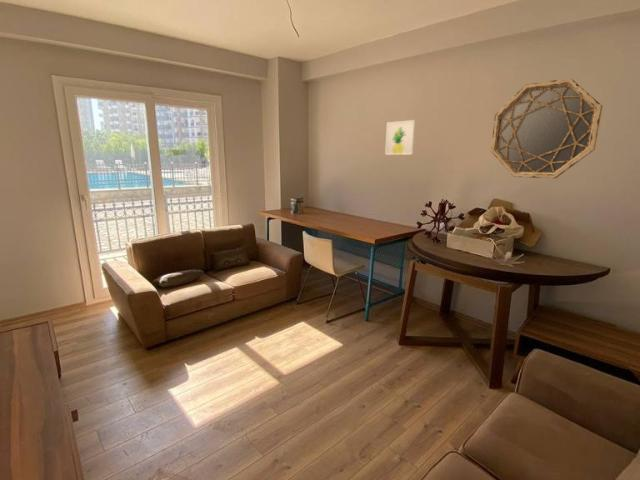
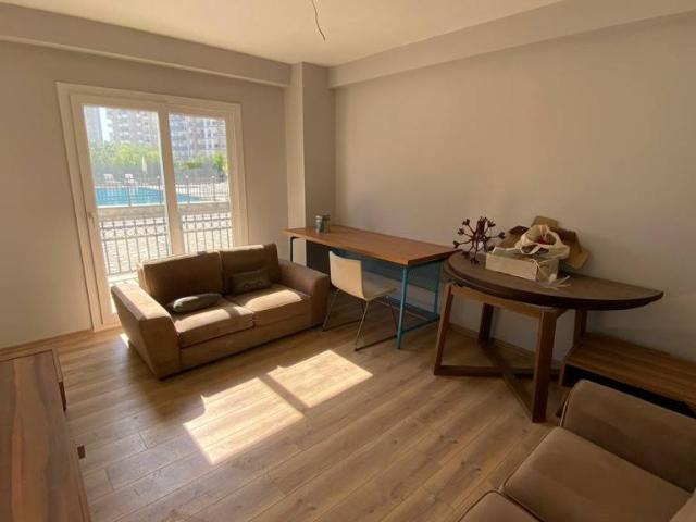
- wall art [384,119,416,156]
- home mirror [490,77,604,179]
